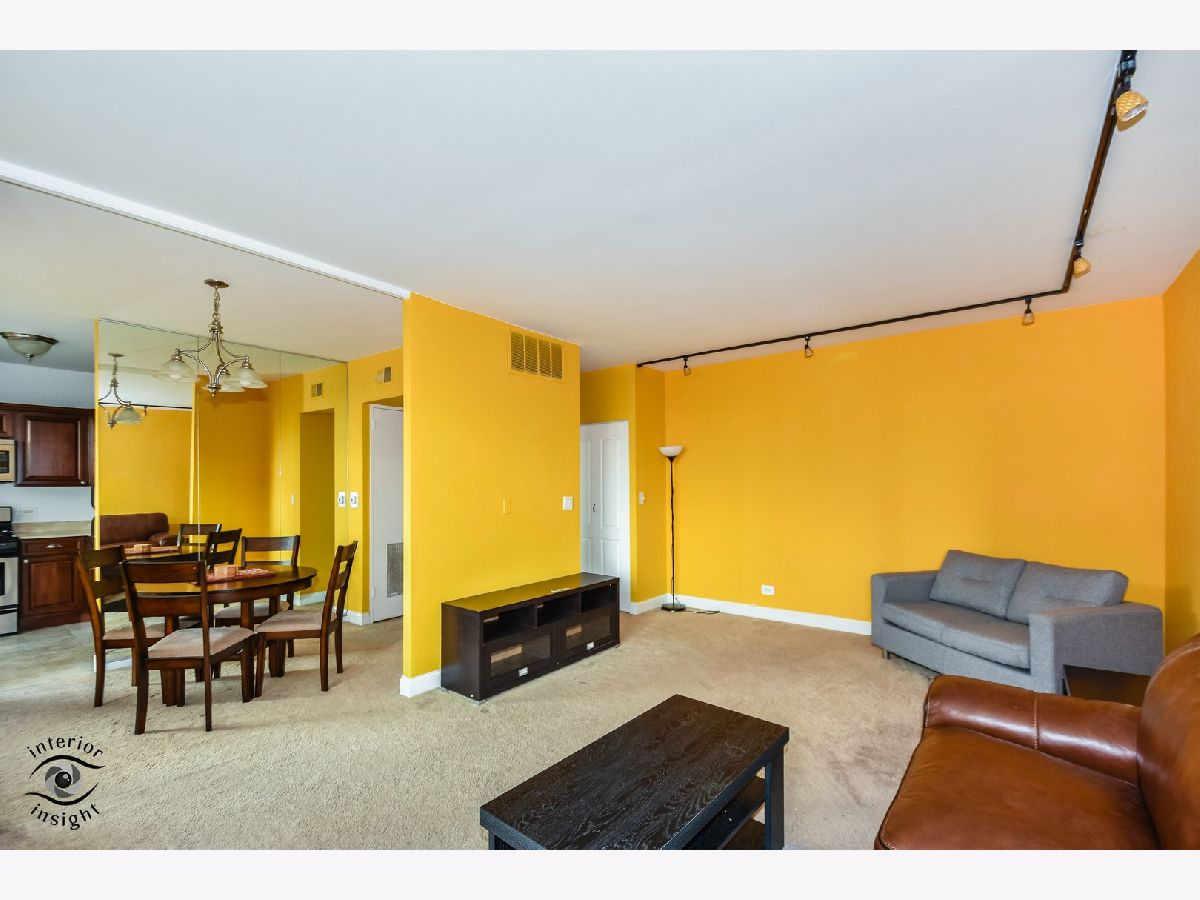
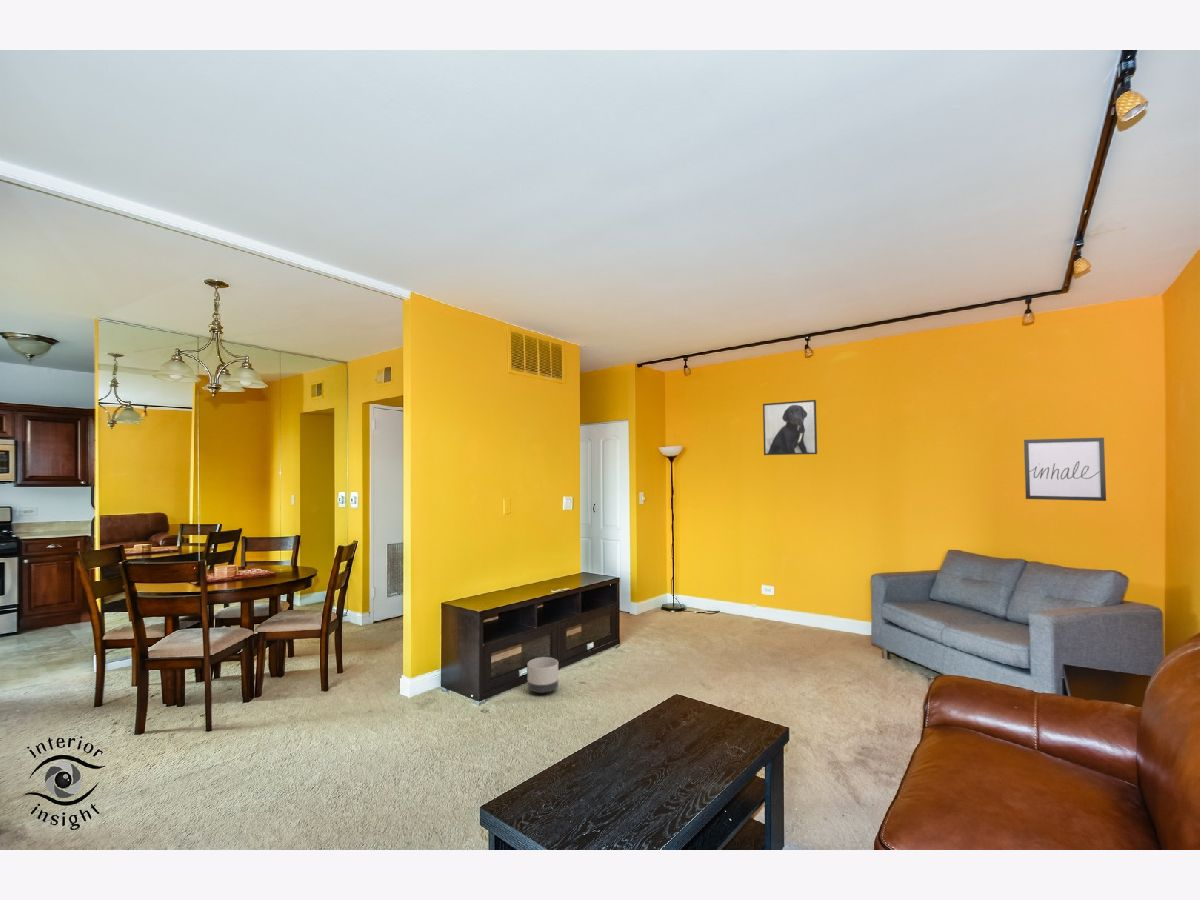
+ planter [527,656,559,695]
+ wall art [1023,437,1107,502]
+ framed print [762,399,818,456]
